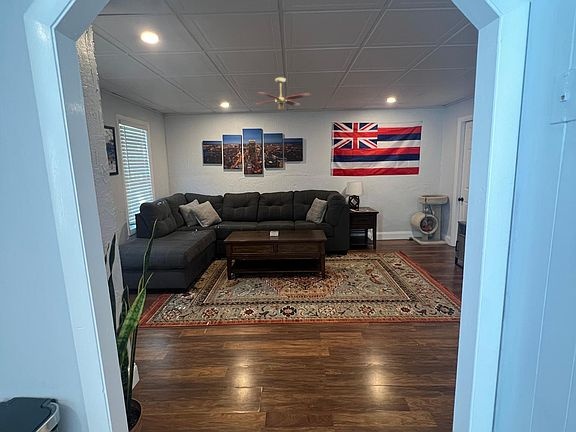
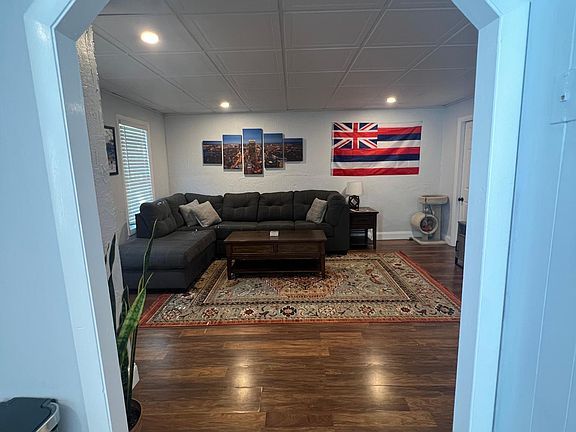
- ceiling fan [253,77,312,111]
